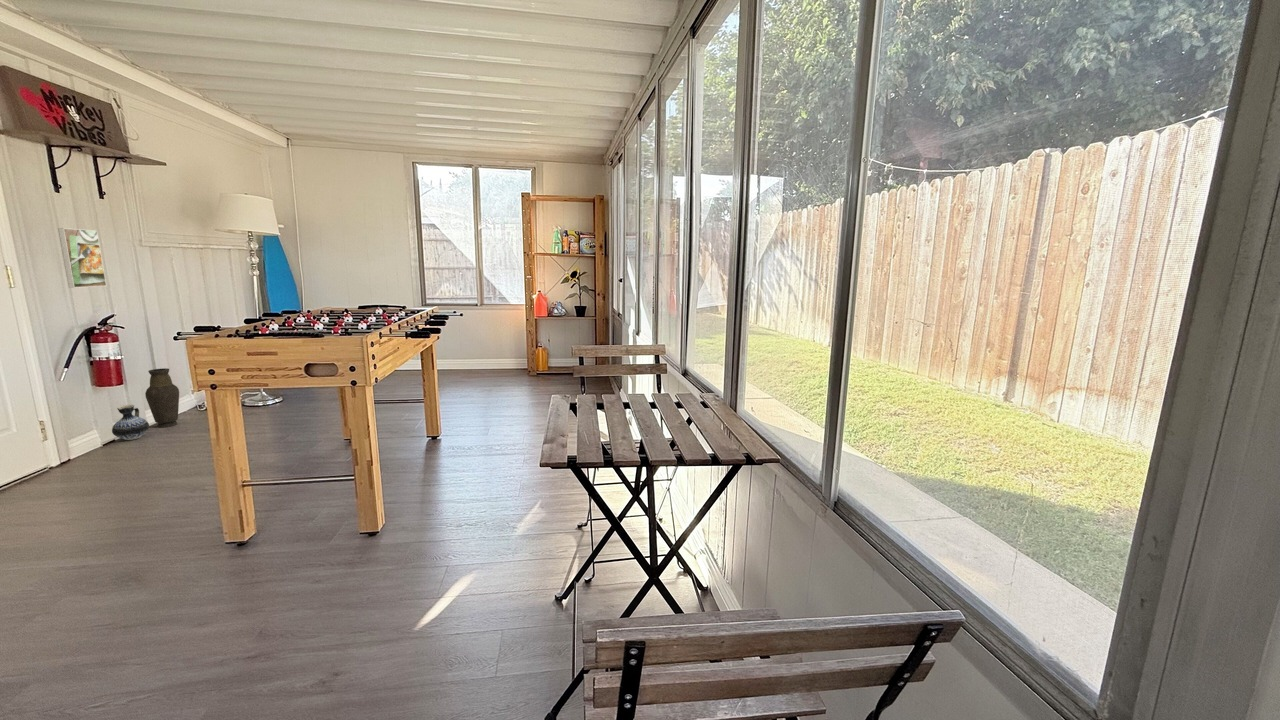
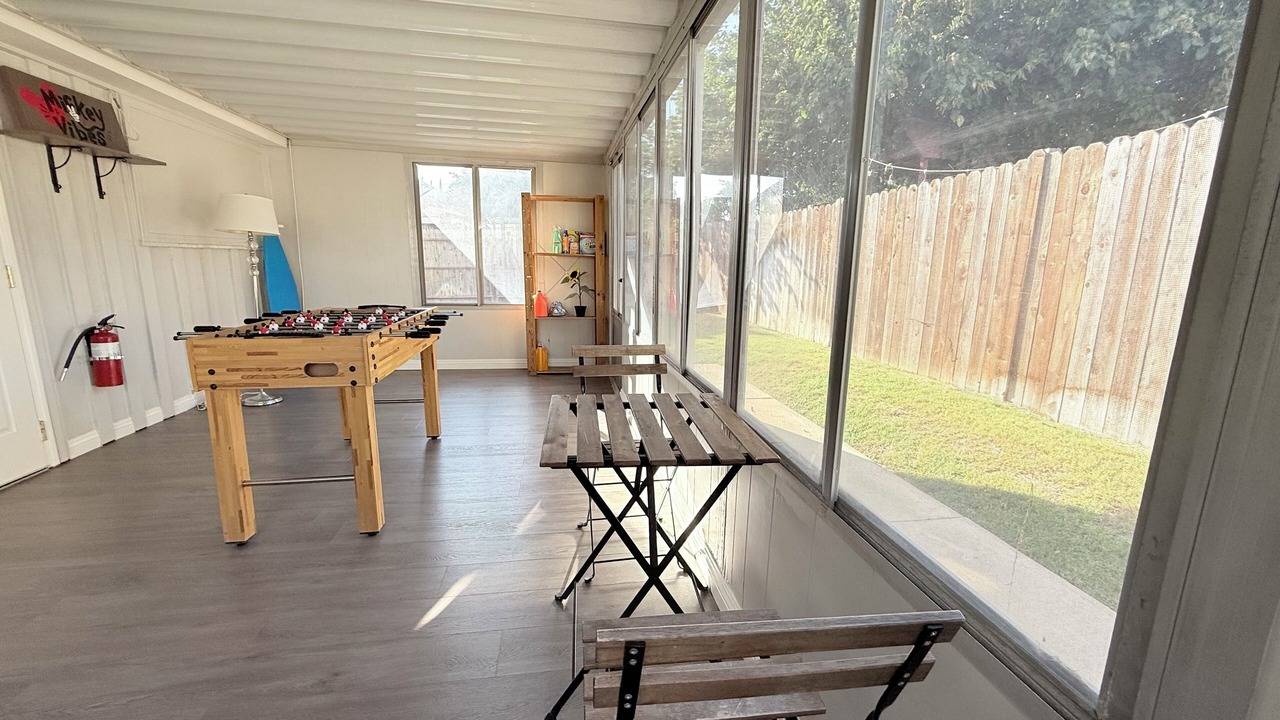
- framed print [57,227,108,289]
- vase [144,367,180,428]
- ceramic jug [111,404,150,441]
